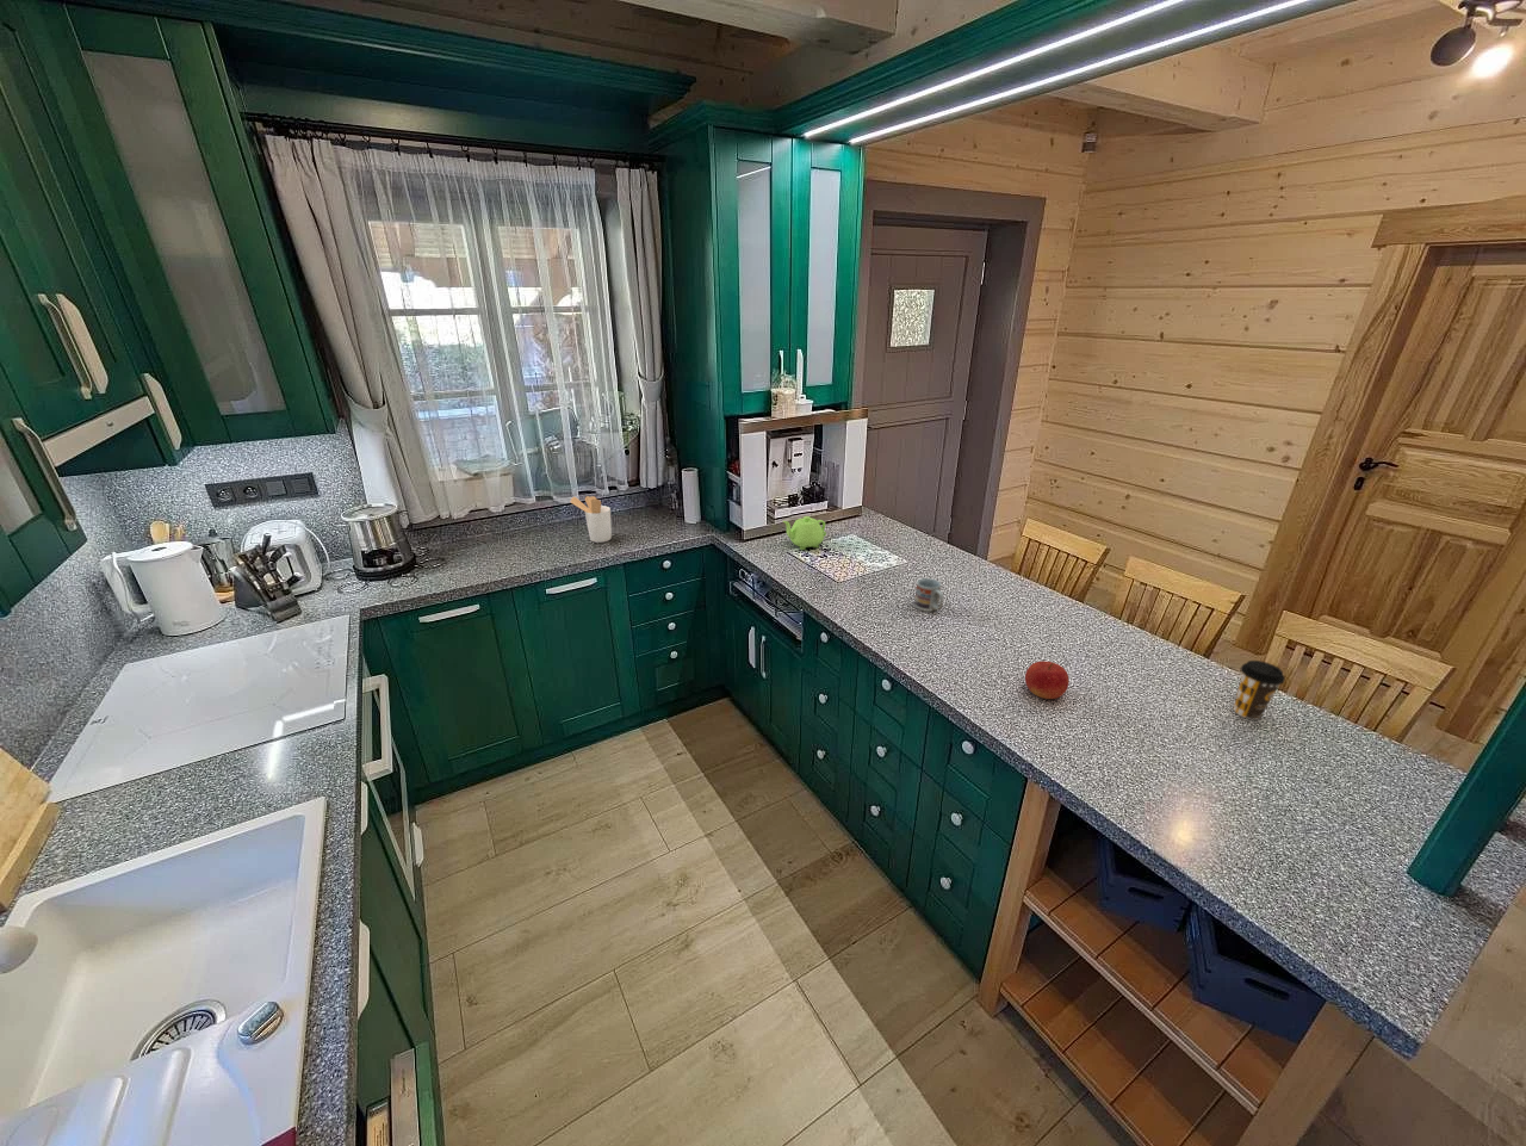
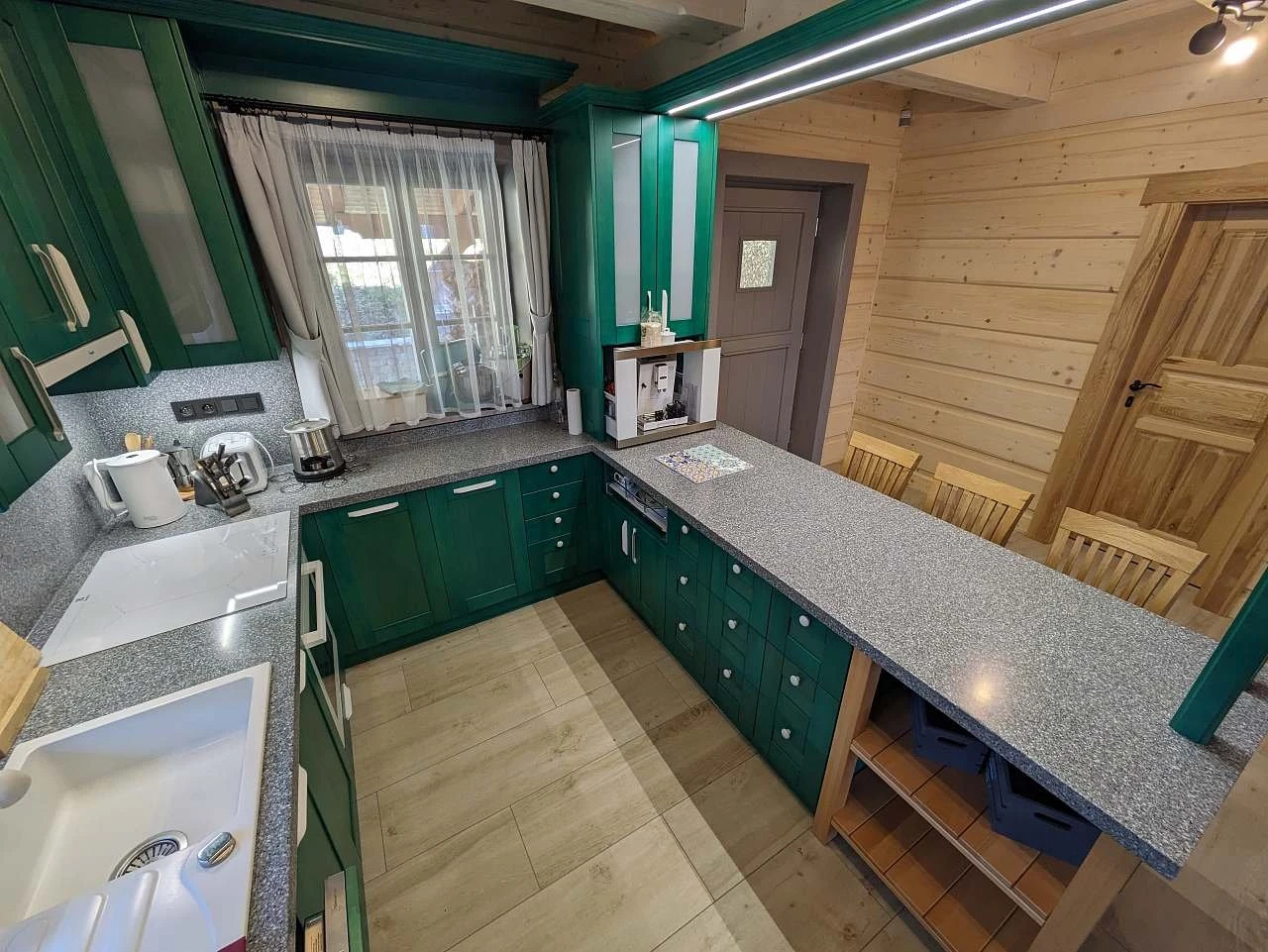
- teapot [782,515,827,551]
- cup [913,577,945,613]
- fruit [1024,660,1071,701]
- coffee cup [1232,660,1287,721]
- utensil holder [569,495,613,544]
